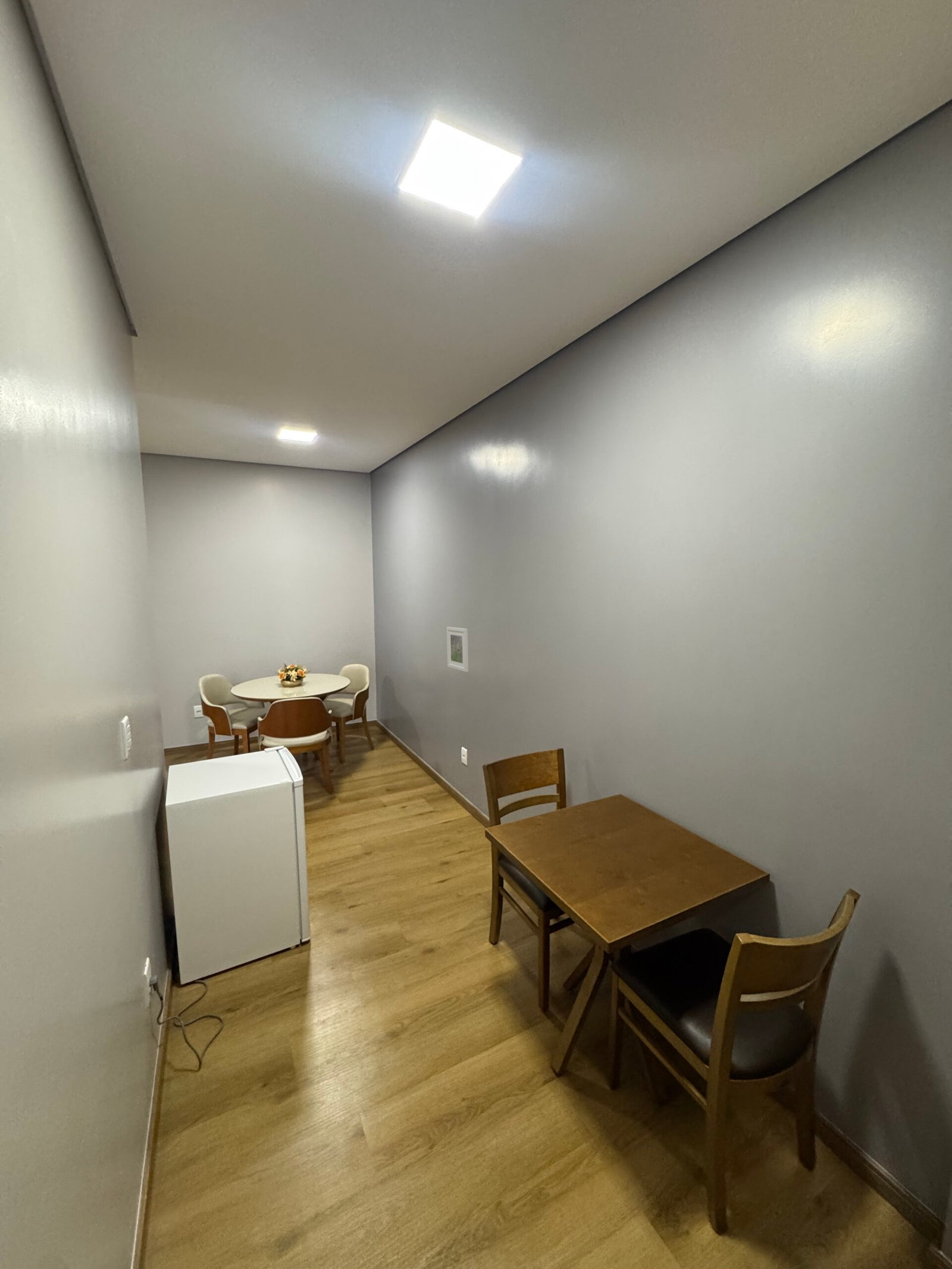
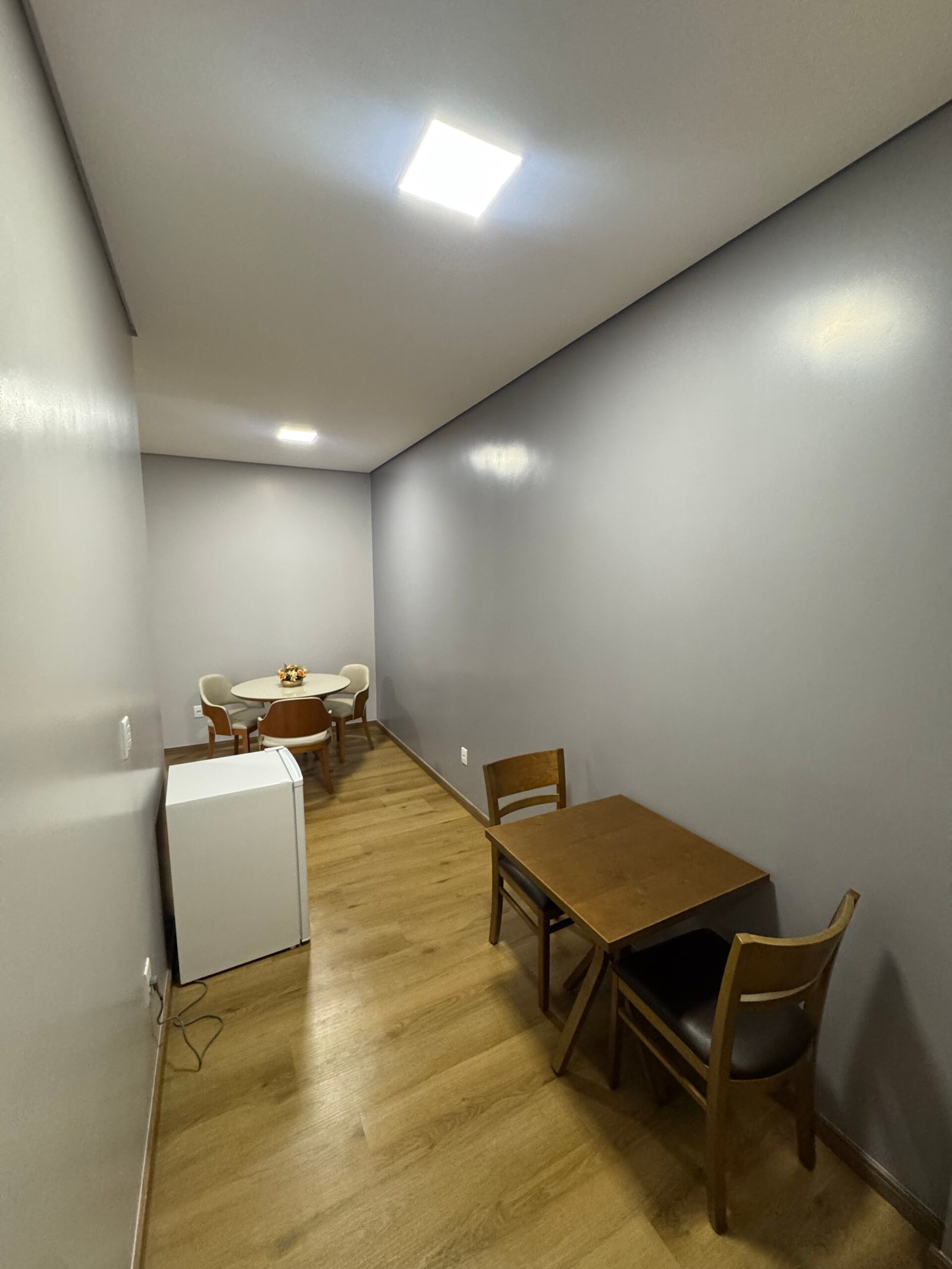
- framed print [446,626,469,673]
